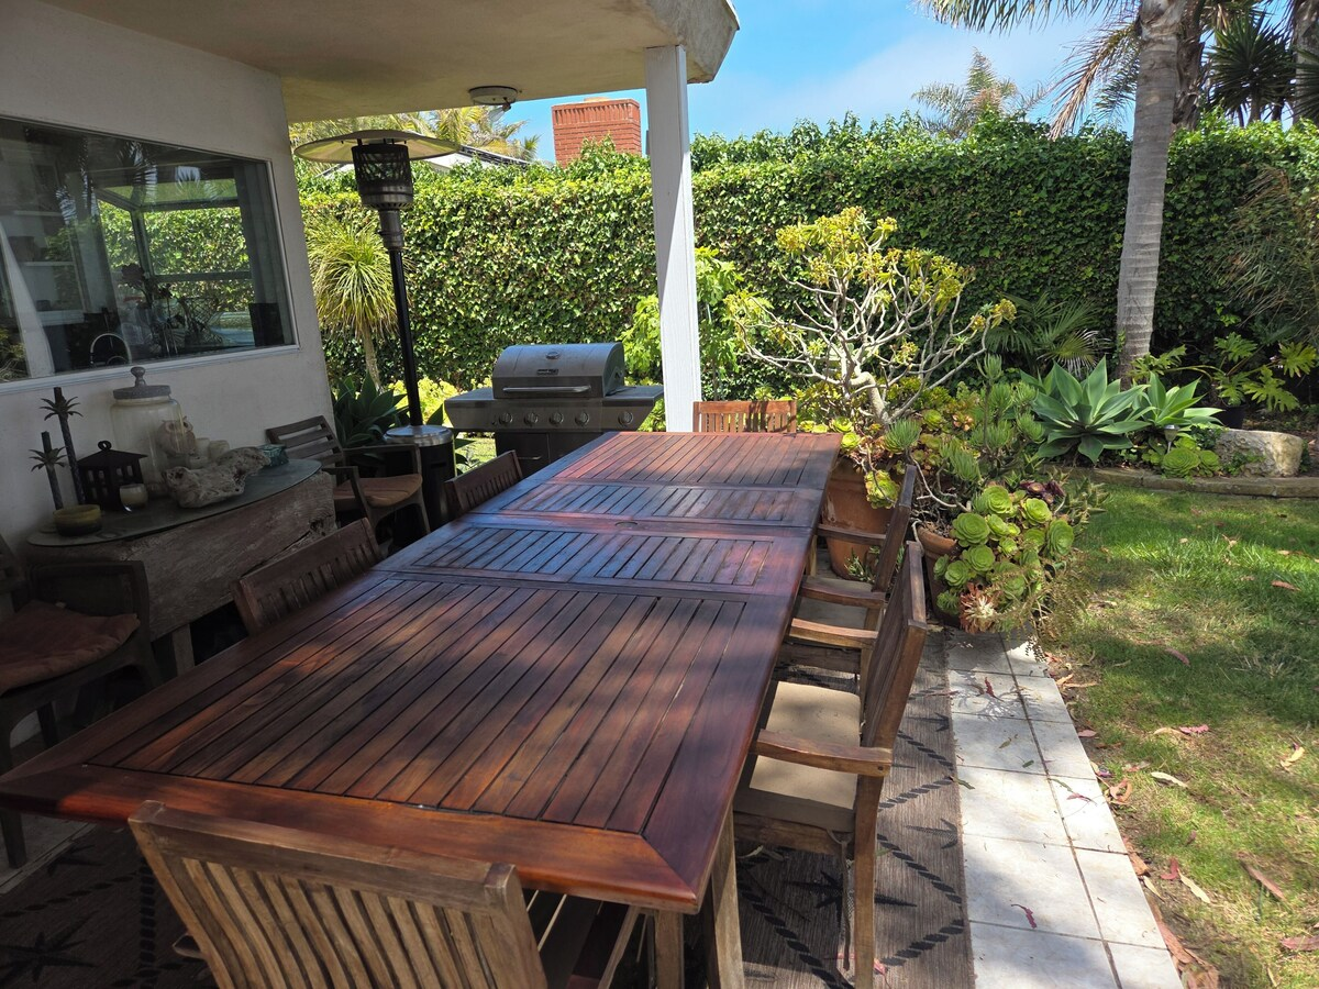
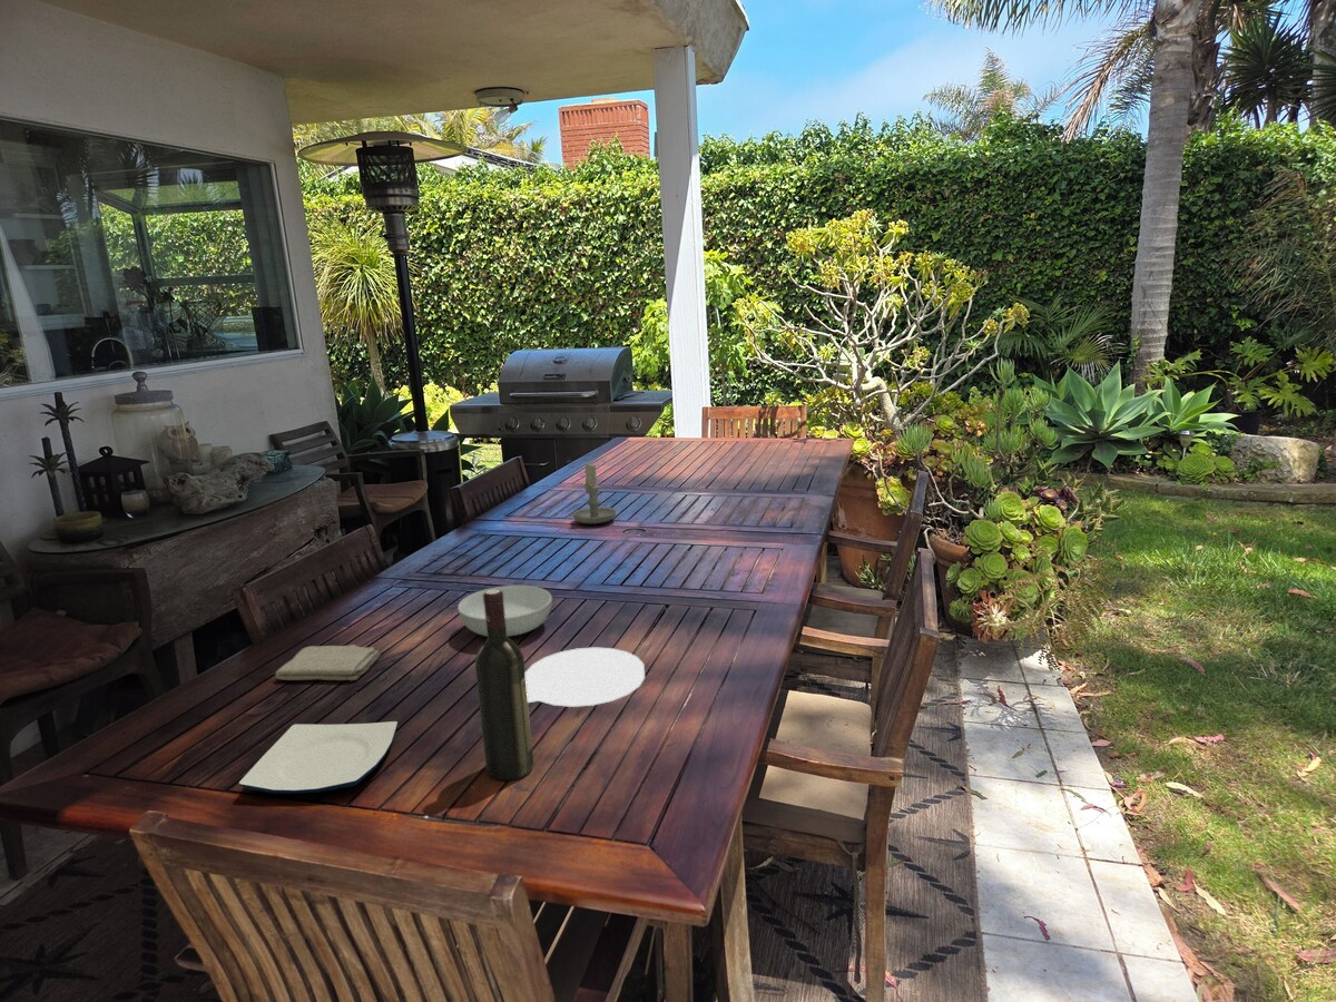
+ candle [572,460,617,525]
+ plate [238,720,399,794]
+ wine bottle [474,589,534,782]
+ washcloth [274,644,381,681]
+ plate [525,646,646,708]
+ serving bowl [456,584,553,638]
